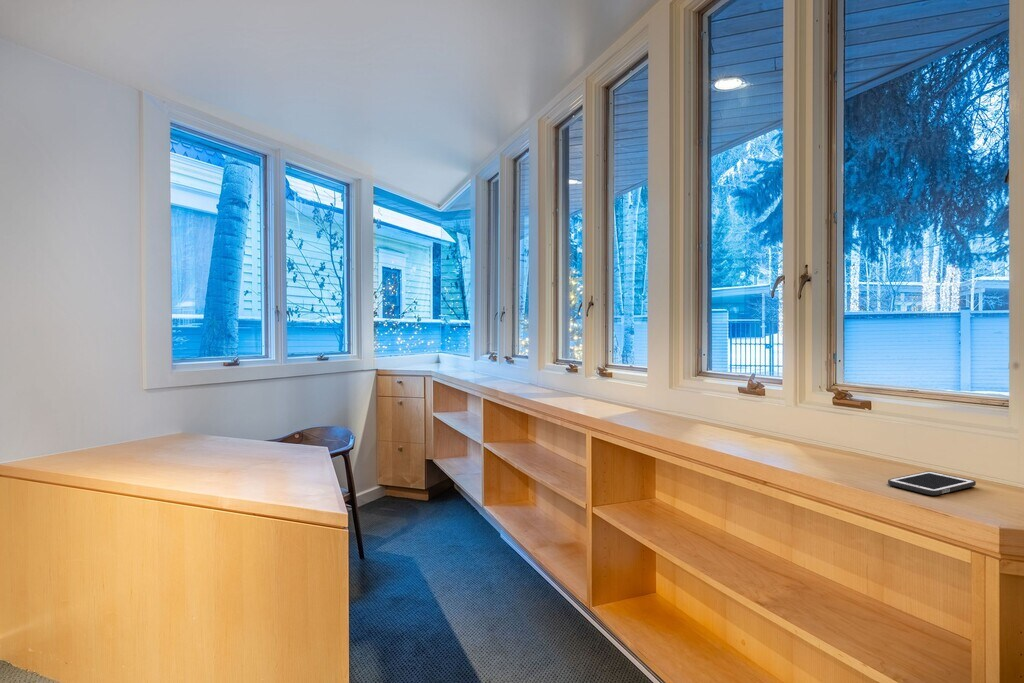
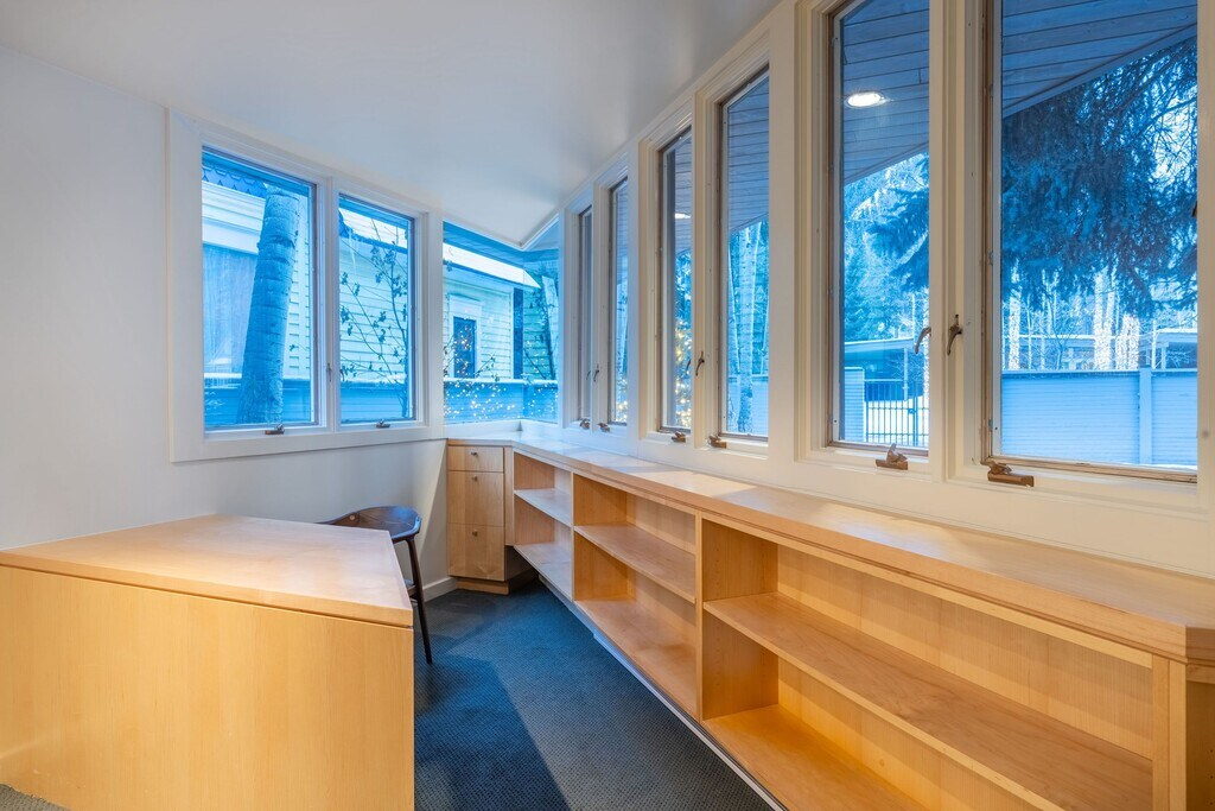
- cell phone [887,470,977,496]
